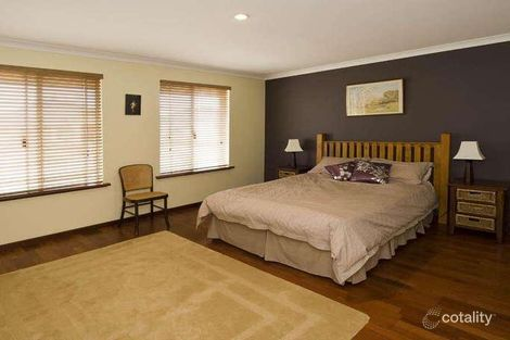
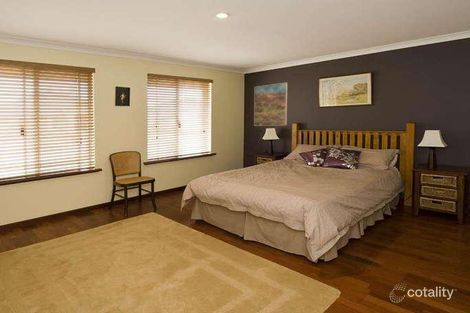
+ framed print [253,82,288,127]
